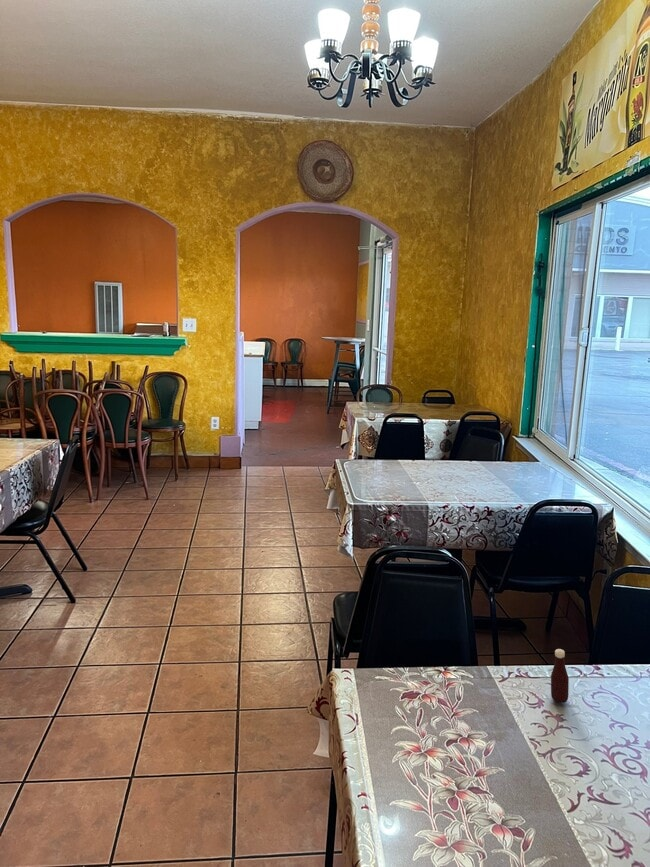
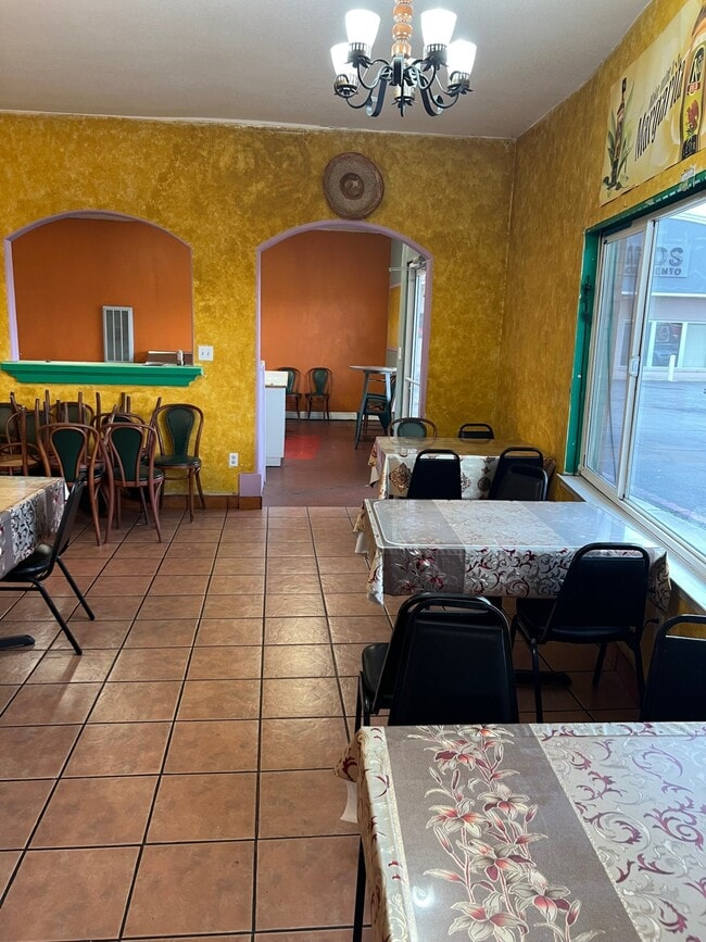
- tabasco sauce [550,648,570,704]
